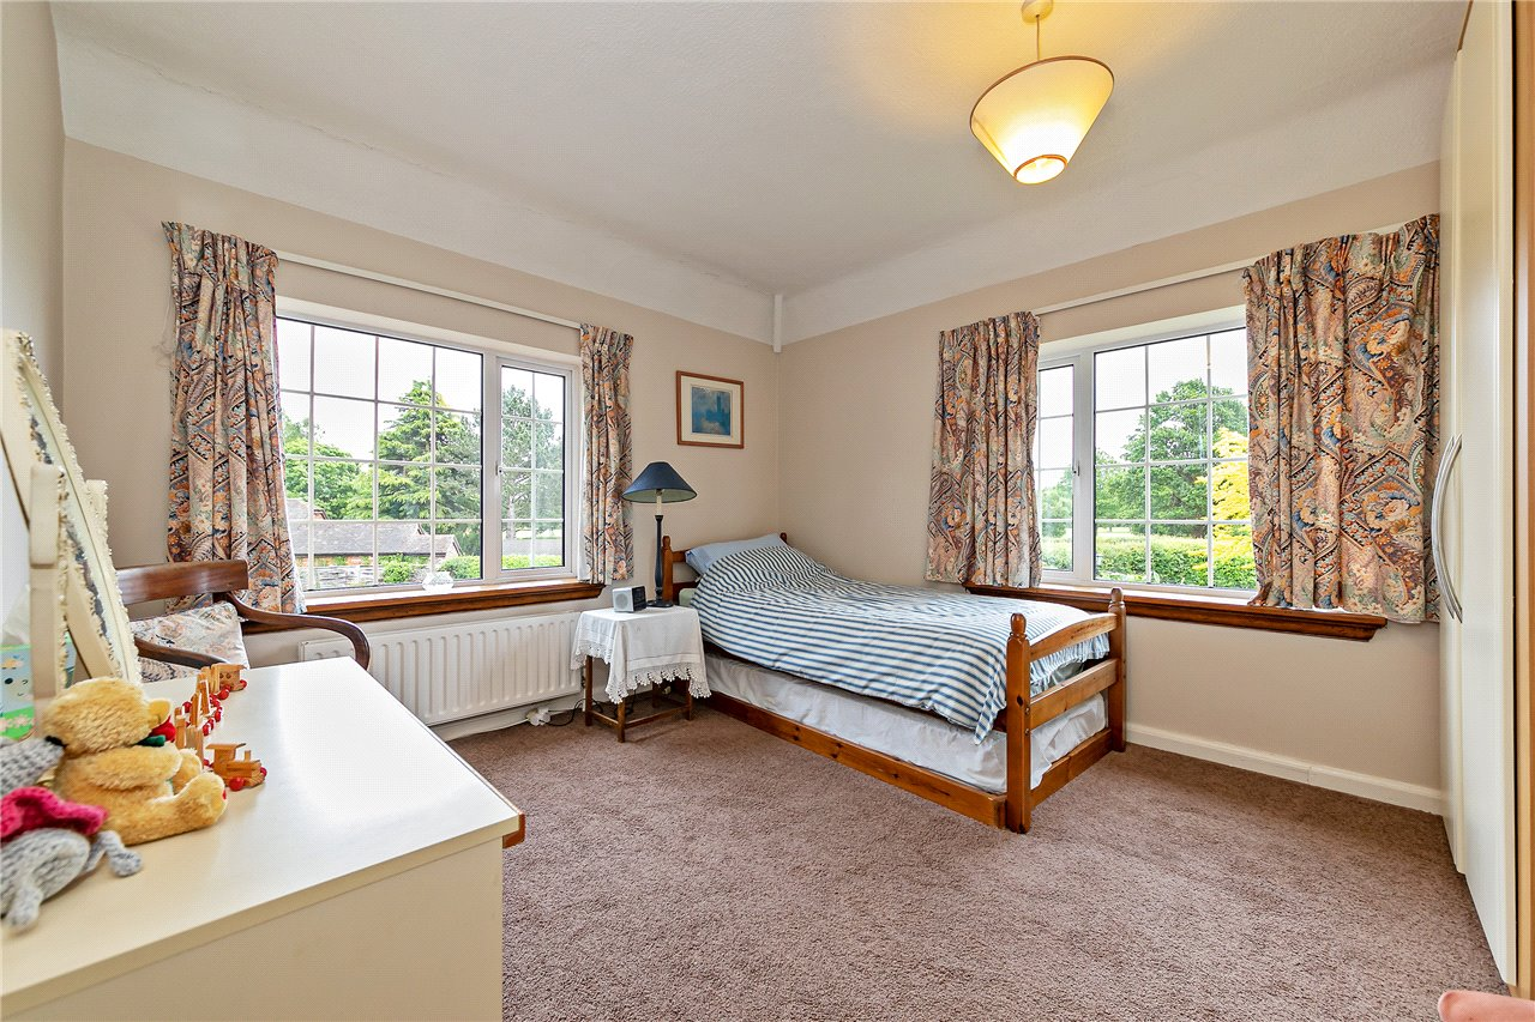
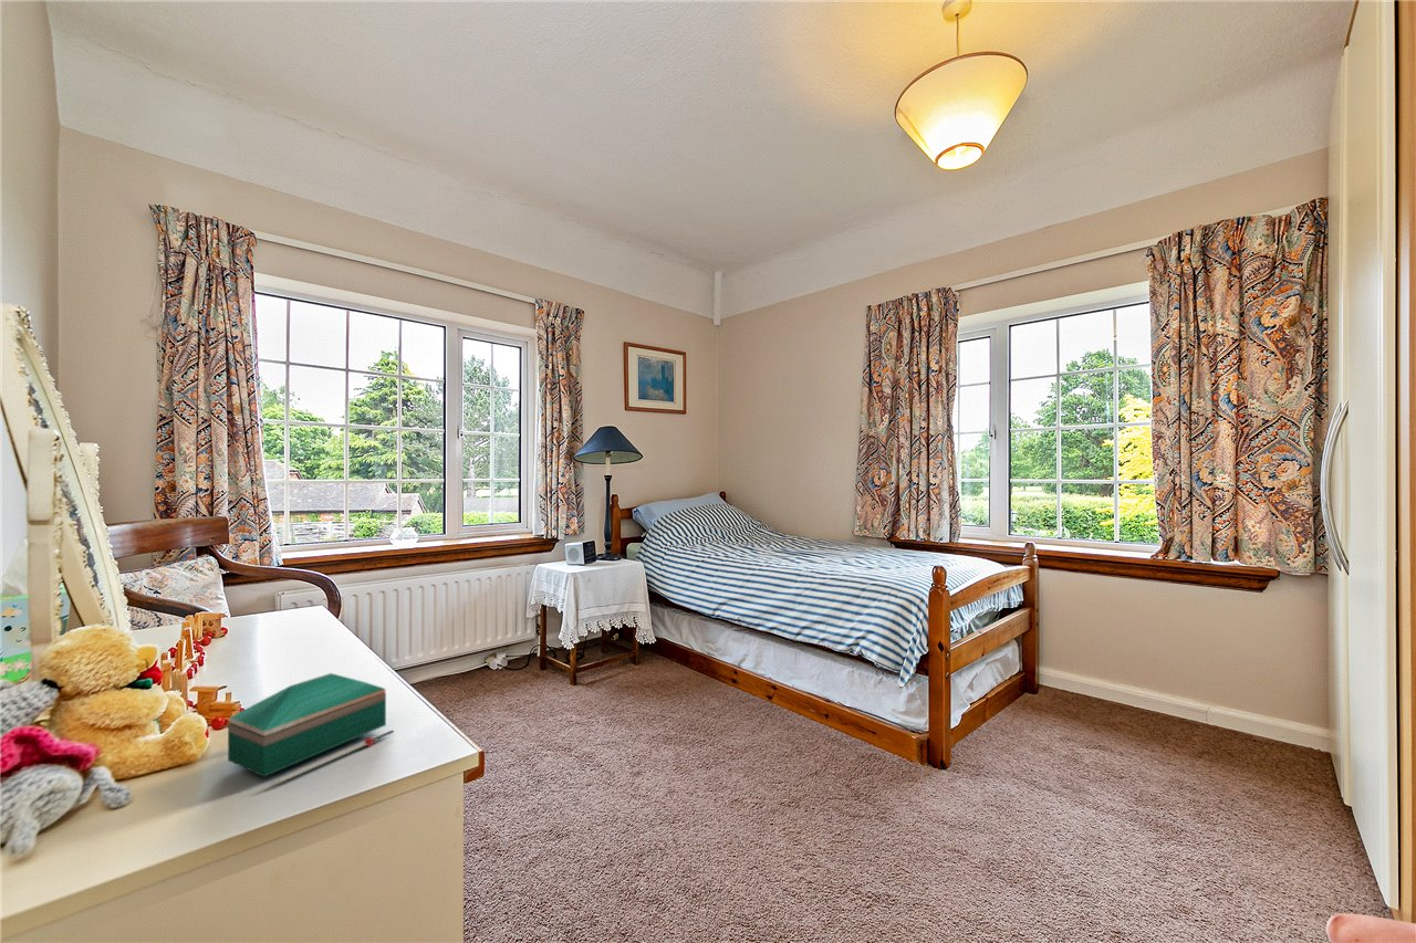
+ wooden box [227,672,395,786]
